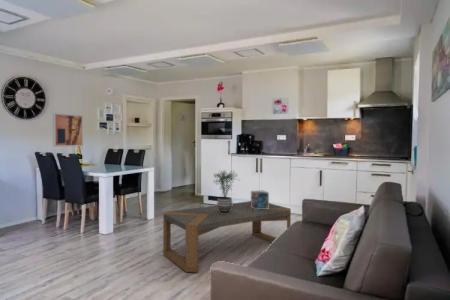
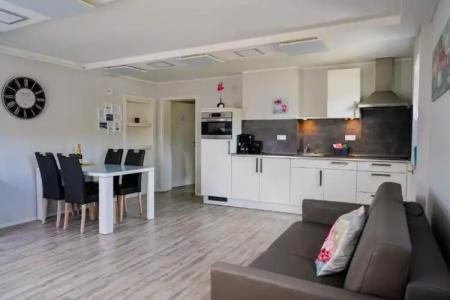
- decorative box [250,190,270,210]
- coffee table [162,200,292,274]
- wall art [51,112,84,148]
- potted plant [211,169,241,214]
